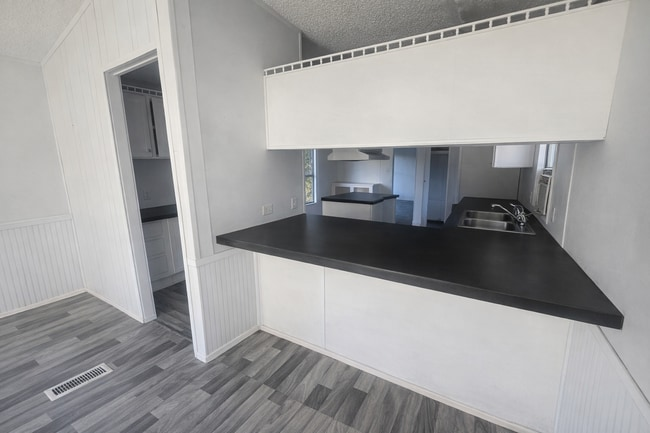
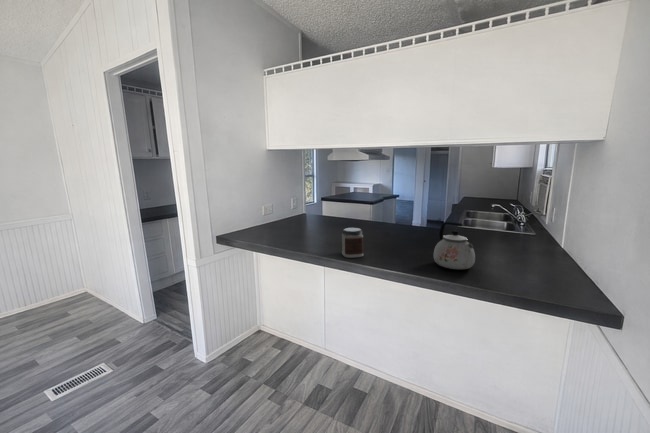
+ kettle [433,221,476,270]
+ jar [341,227,365,259]
